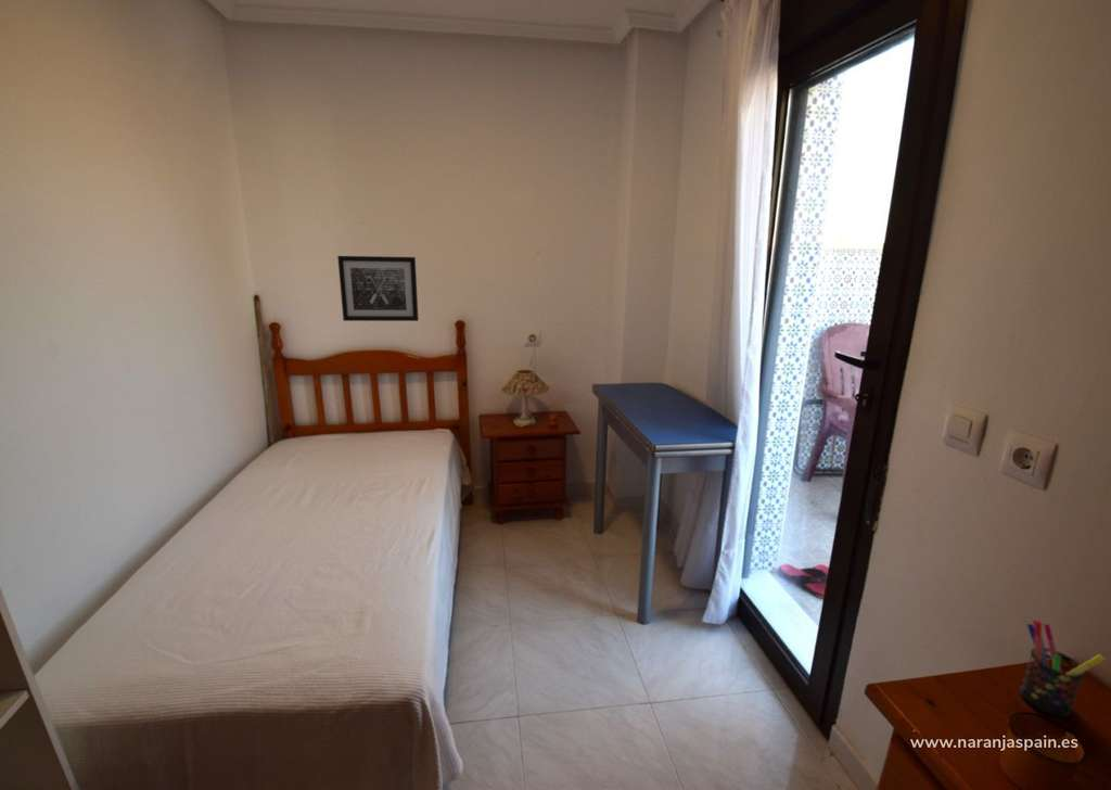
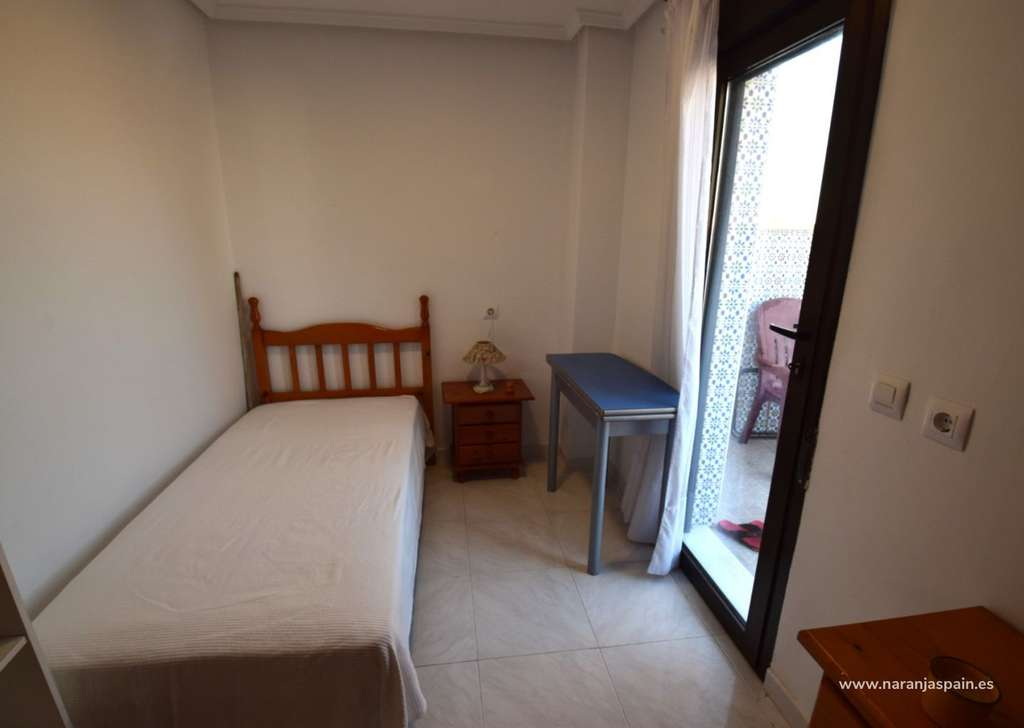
- wall art [336,255,420,322]
- pen holder [1019,619,1106,718]
